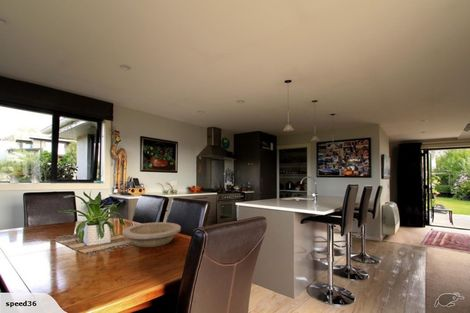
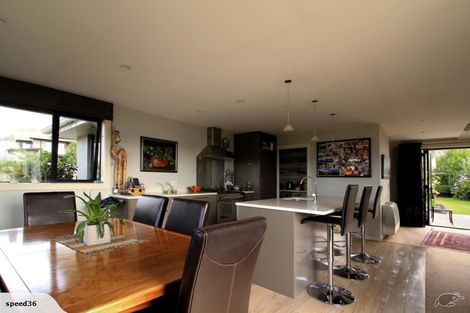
- bowl [122,221,182,248]
